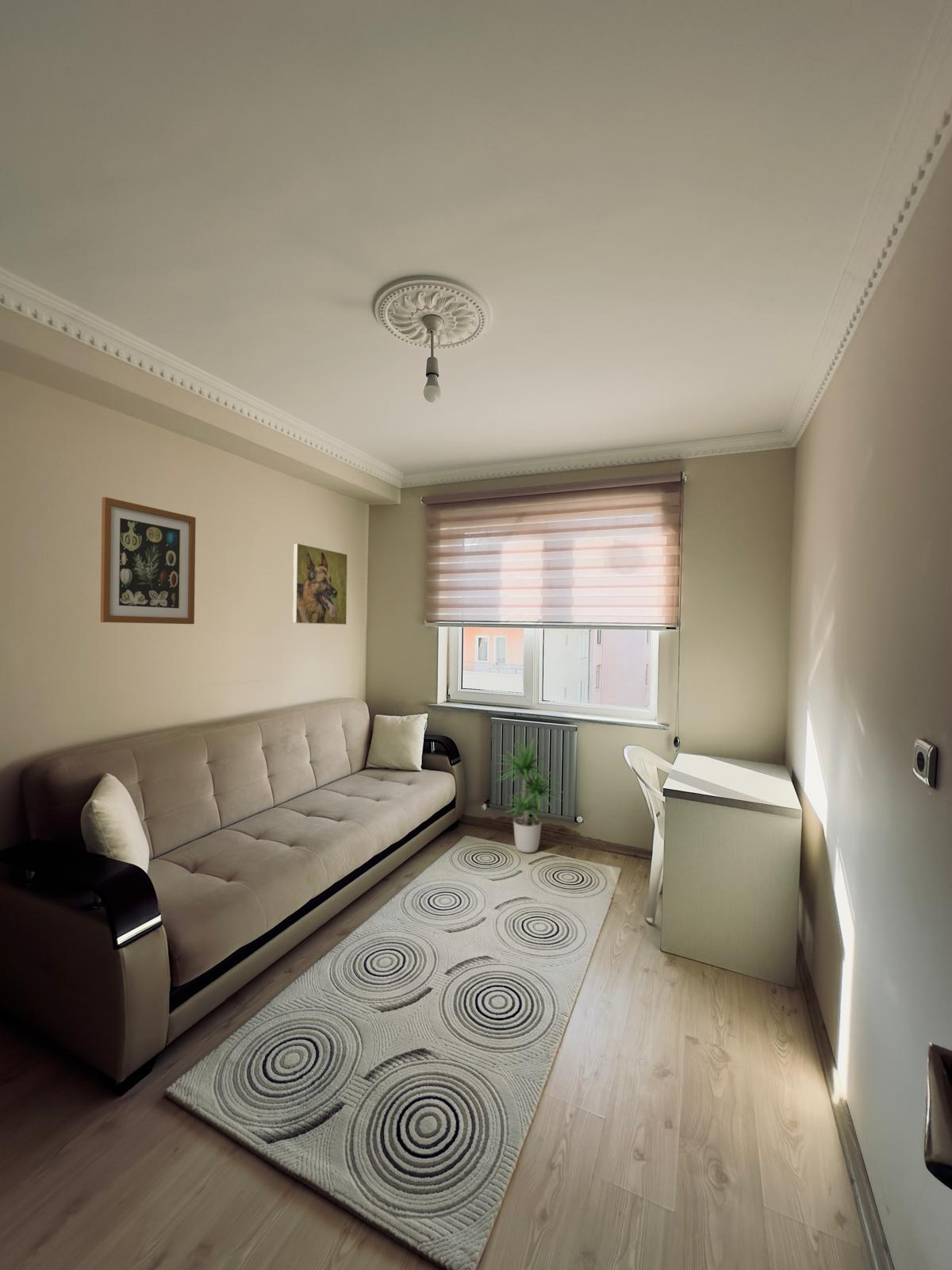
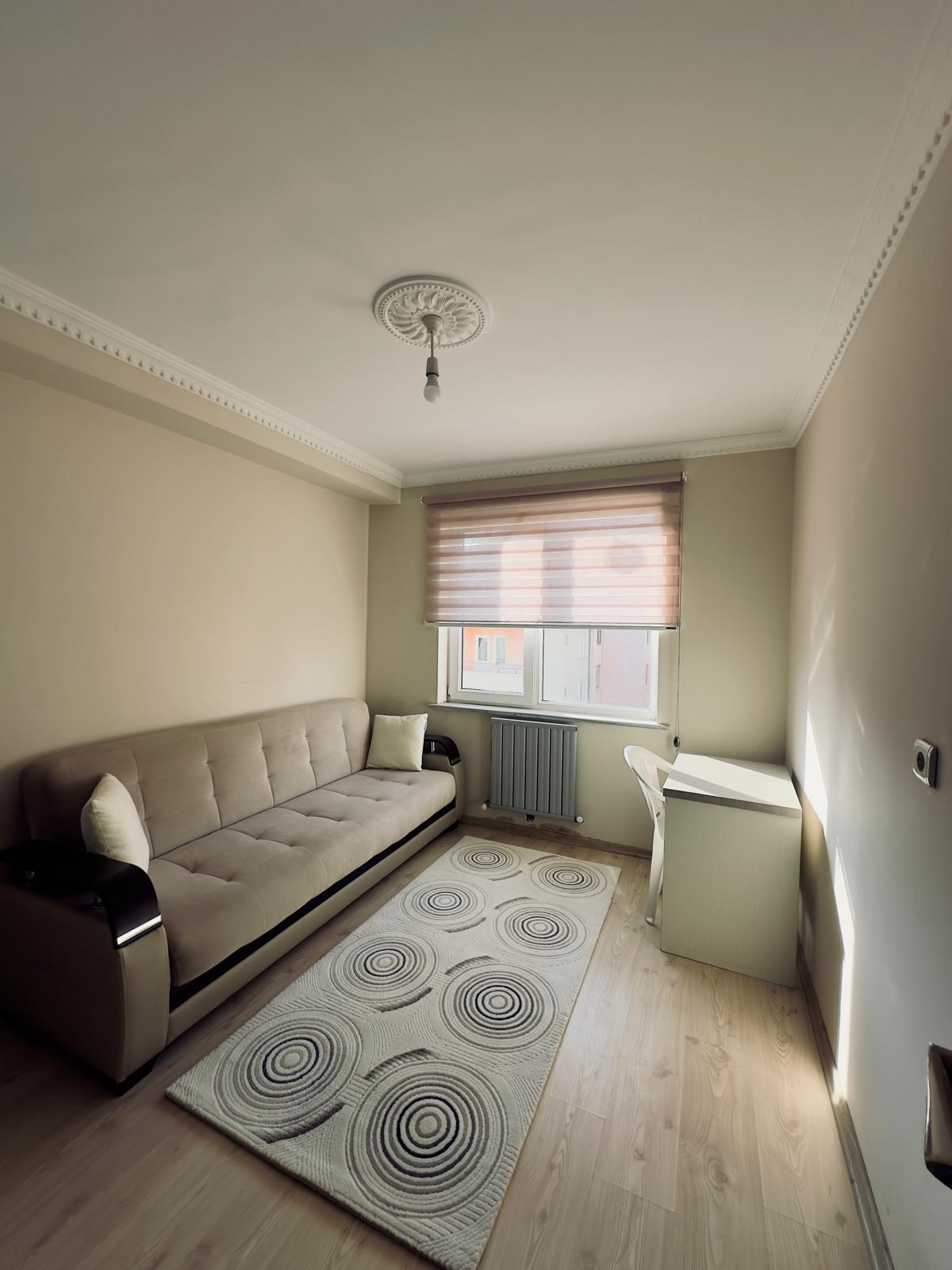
- wall art [100,496,197,625]
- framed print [292,543,348,625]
- potted plant [494,737,565,853]
